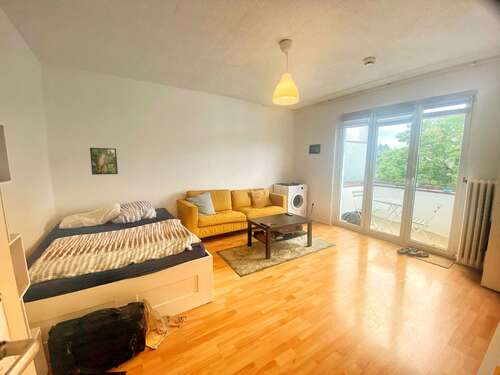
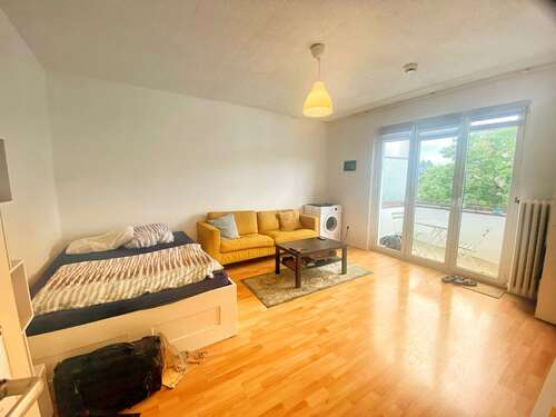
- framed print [89,147,119,176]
